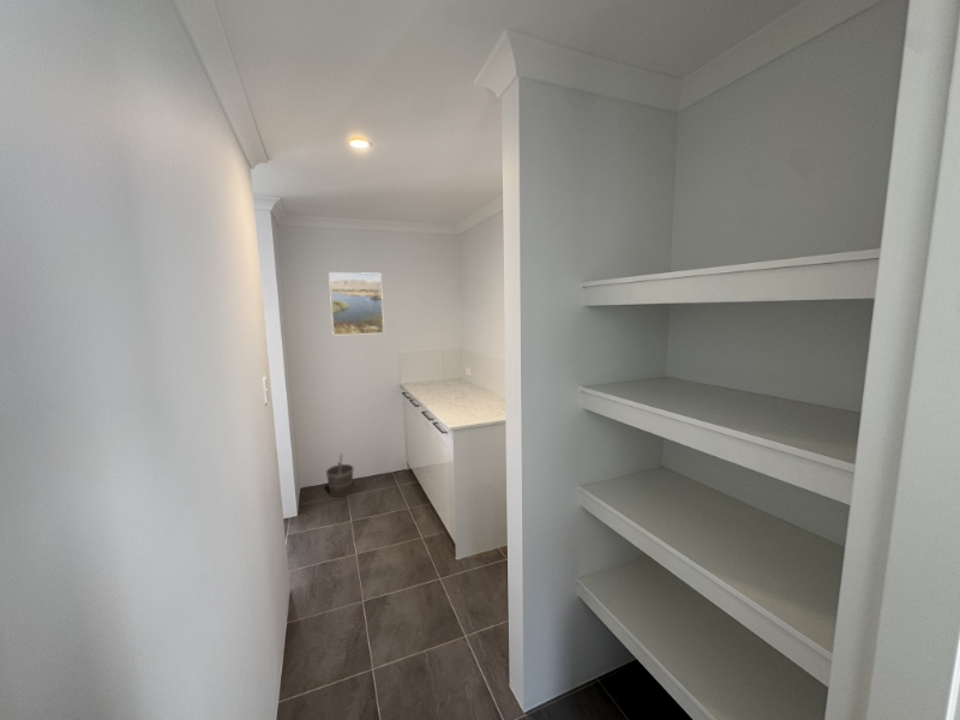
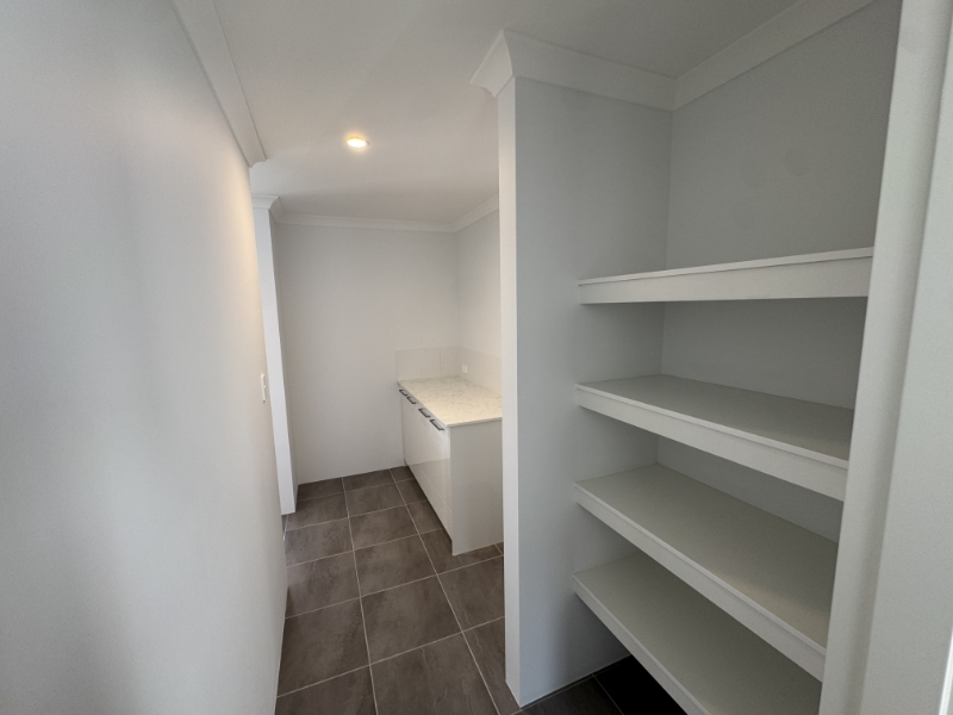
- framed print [328,271,385,336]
- bucket [325,452,355,498]
